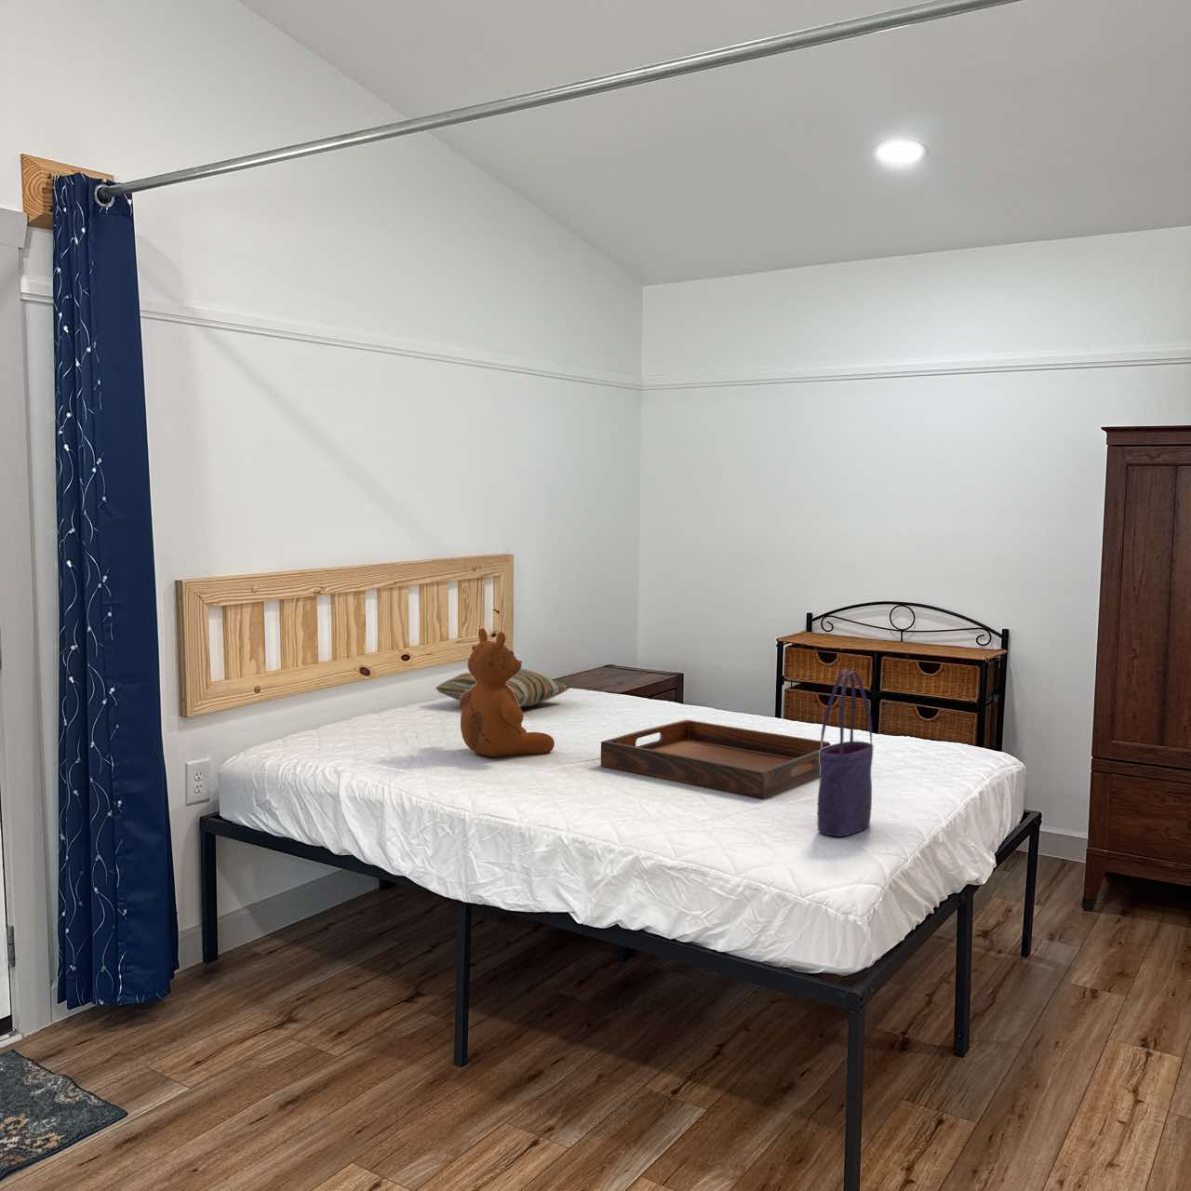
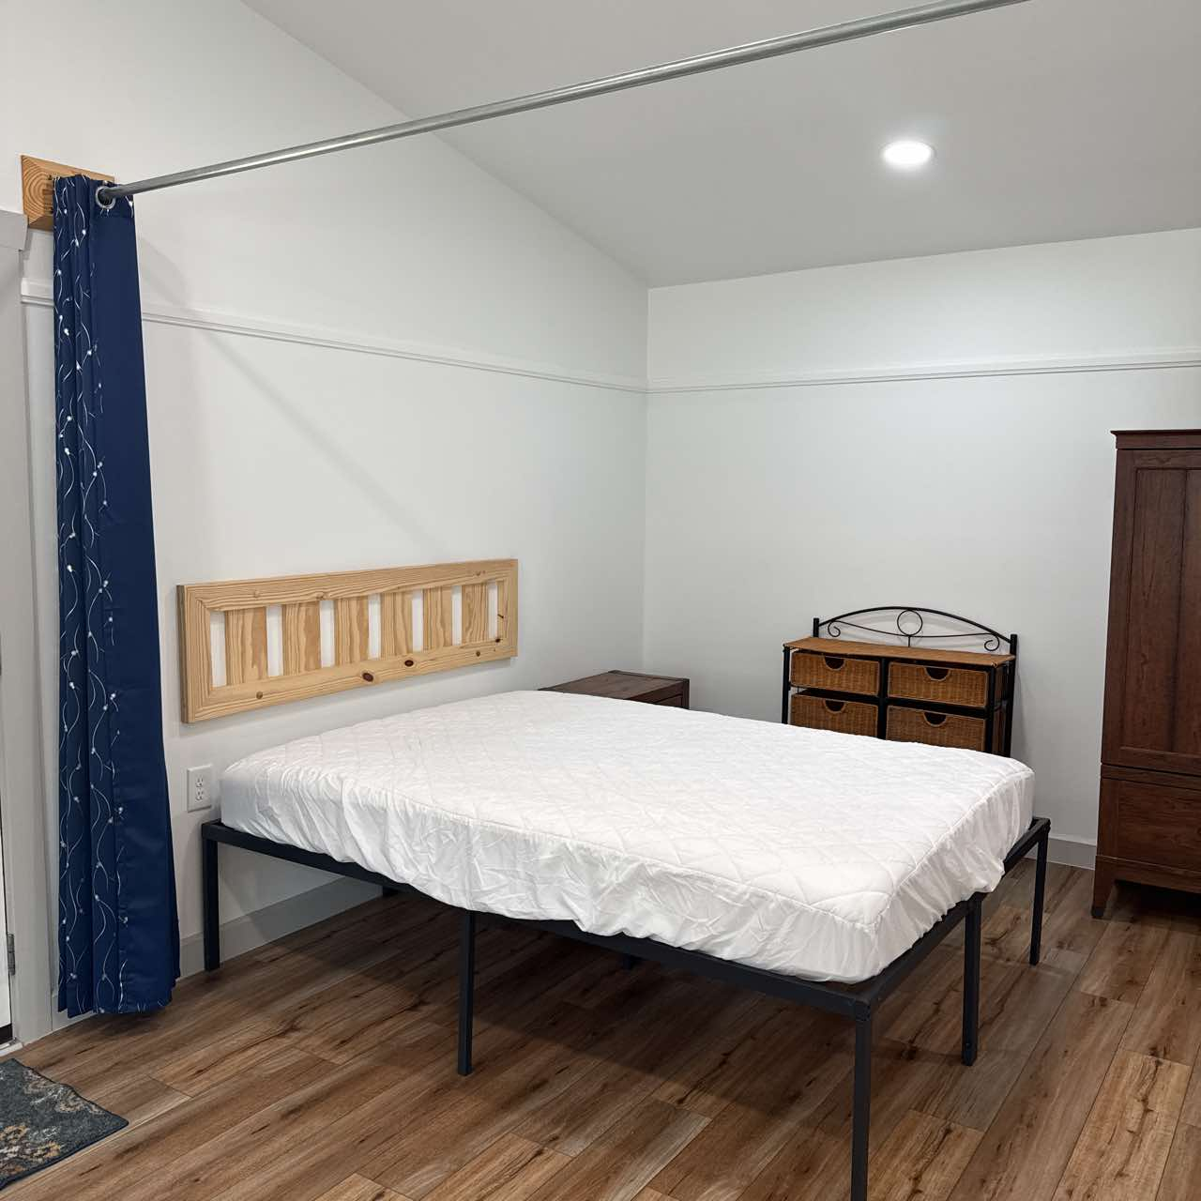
- teddy bear [459,627,555,758]
- tote bag [816,669,875,838]
- serving tray [600,719,831,801]
- pillow [434,669,572,708]
